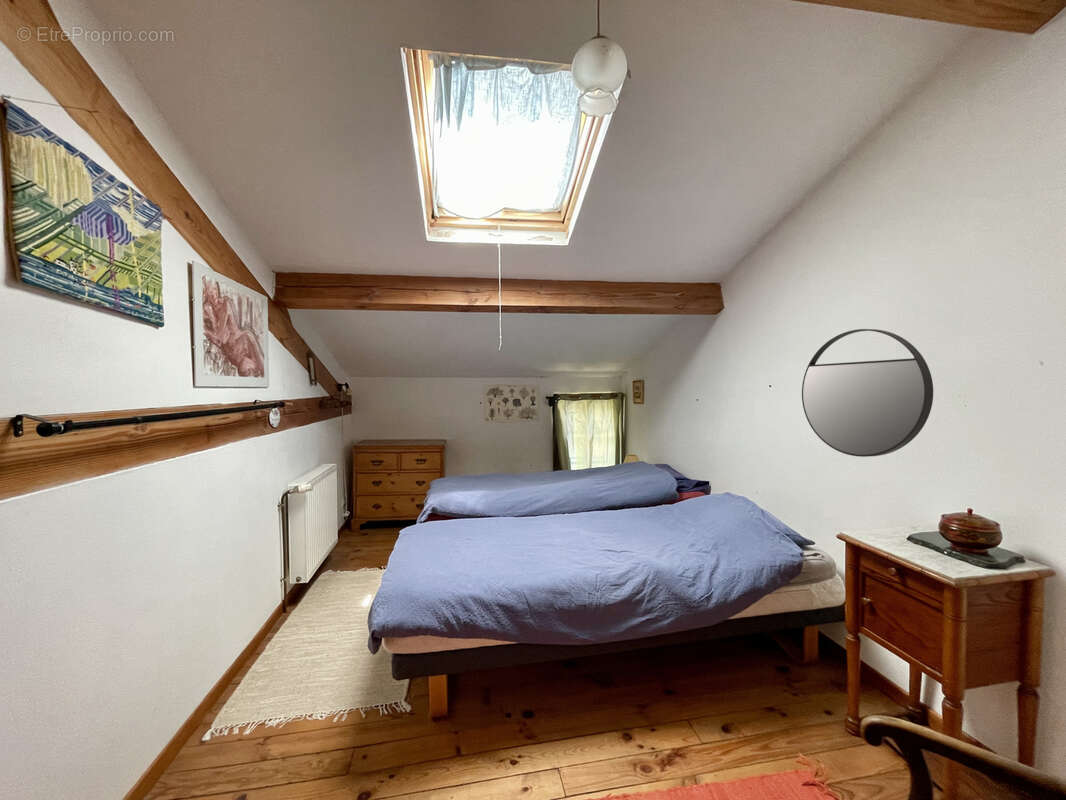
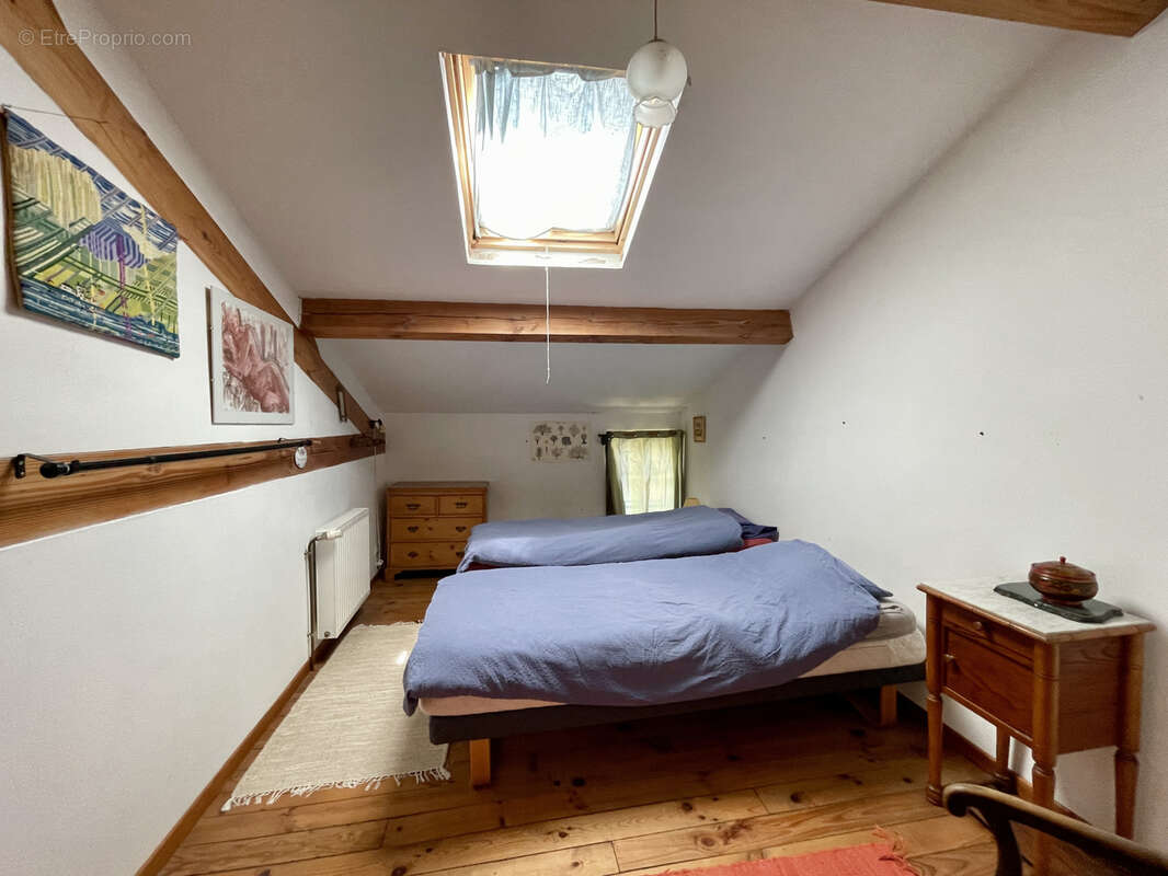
- home mirror [801,328,934,458]
